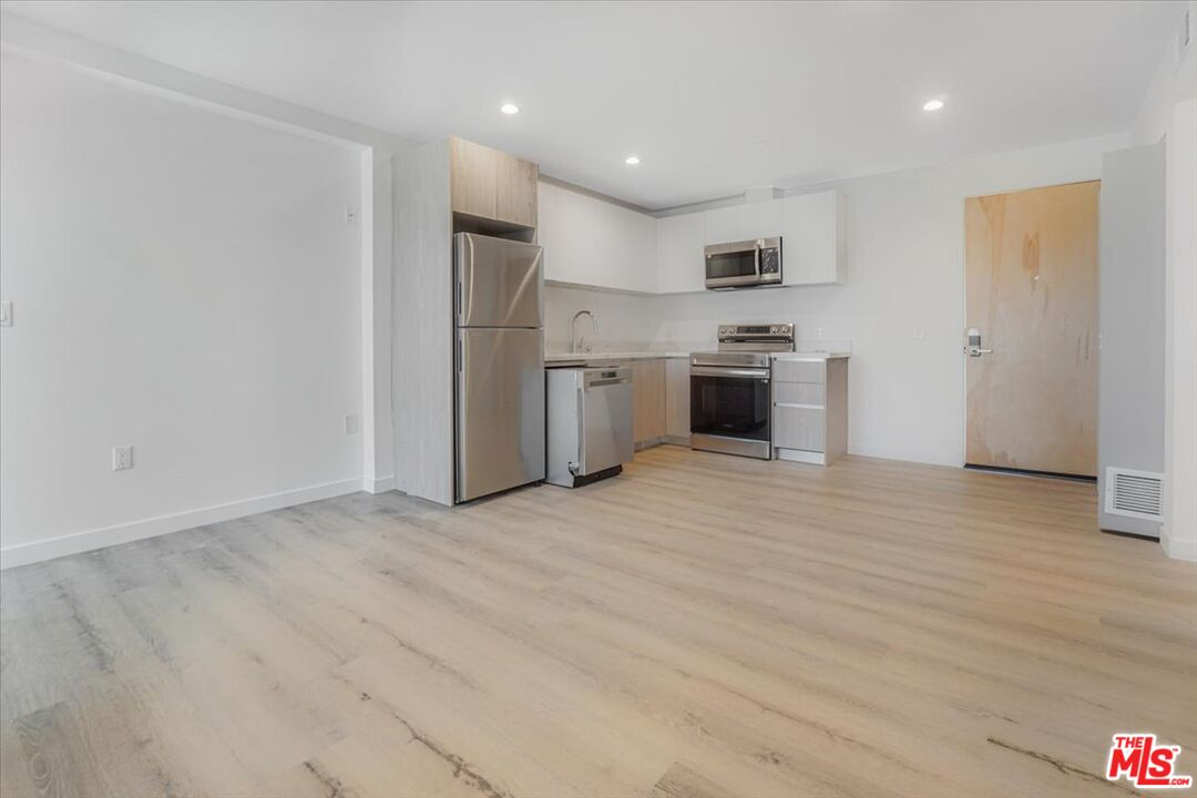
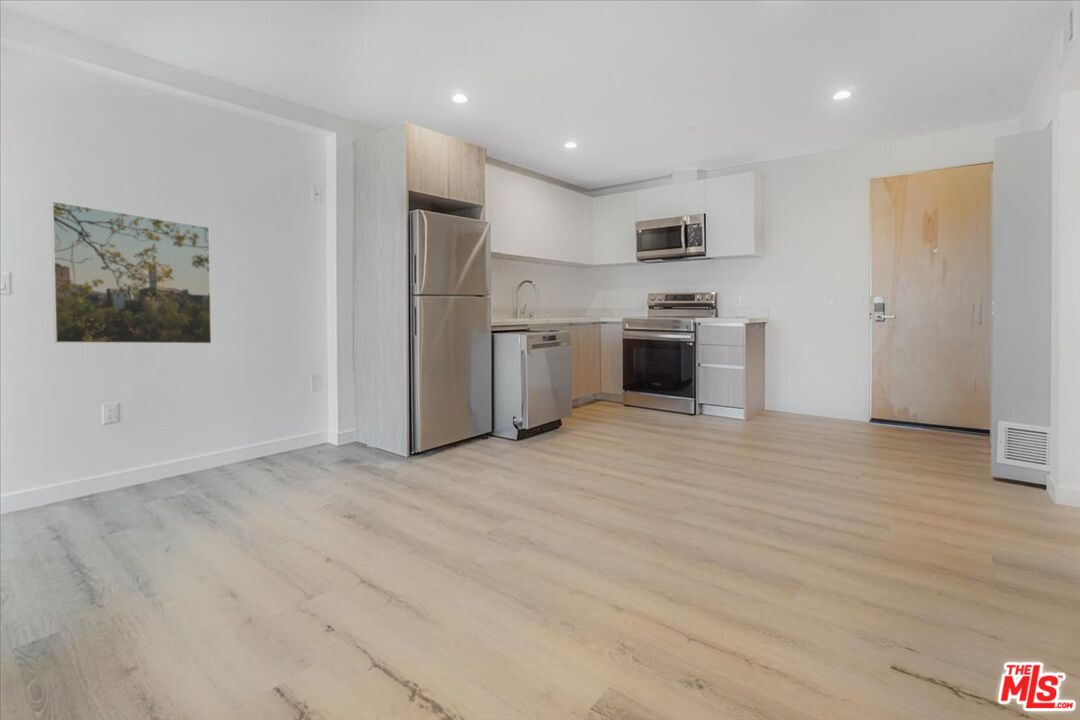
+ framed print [50,200,212,345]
